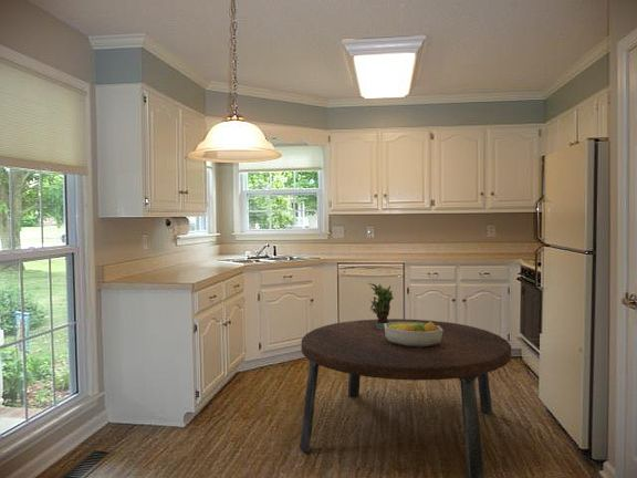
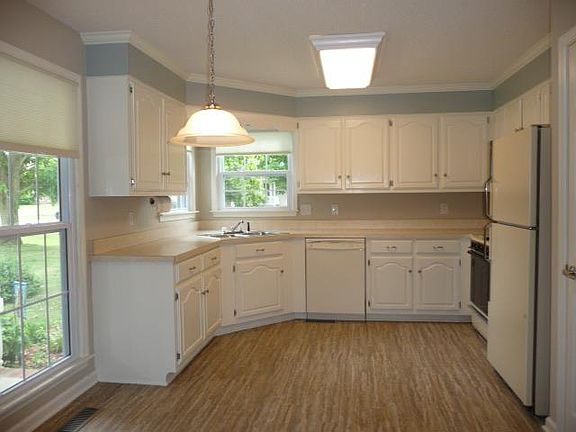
- dining table [299,318,512,478]
- potted plant [368,282,395,329]
- fruit bowl [384,320,443,347]
